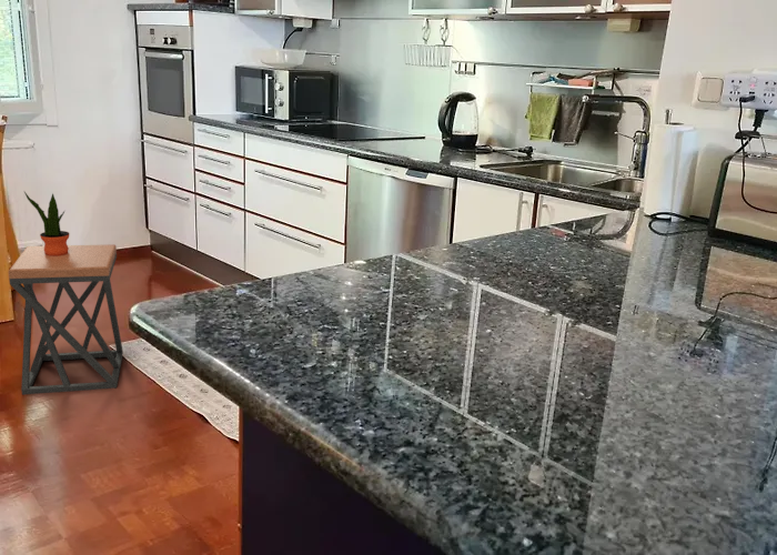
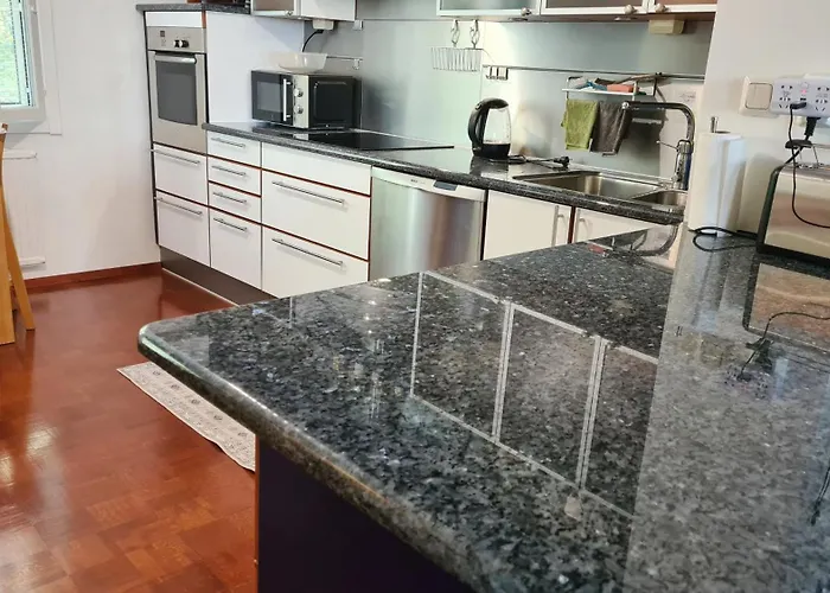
- stool [8,243,124,396]
- potted plant [23,191,70,256]
